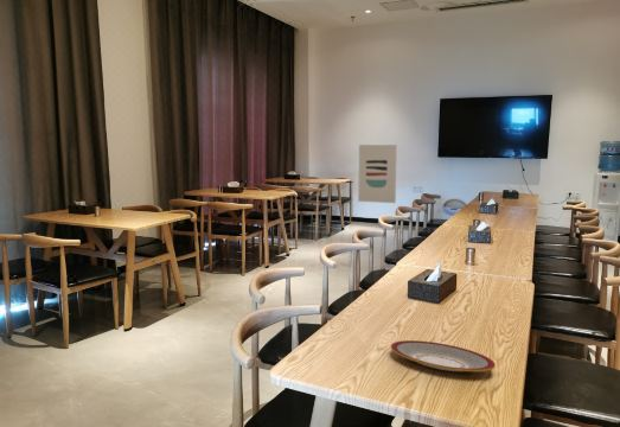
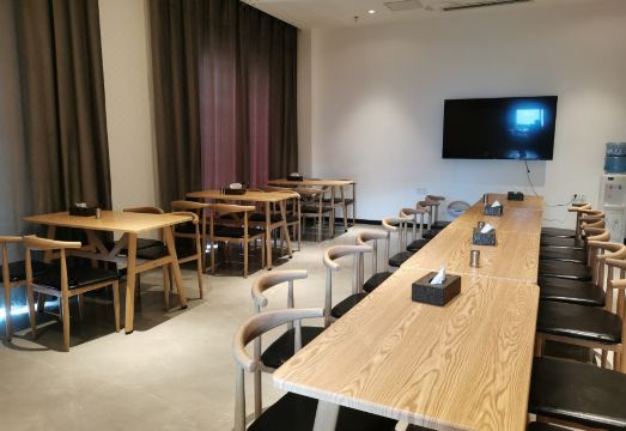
- plate [390,339,497,372]
- wall art [357,144,398,204]
